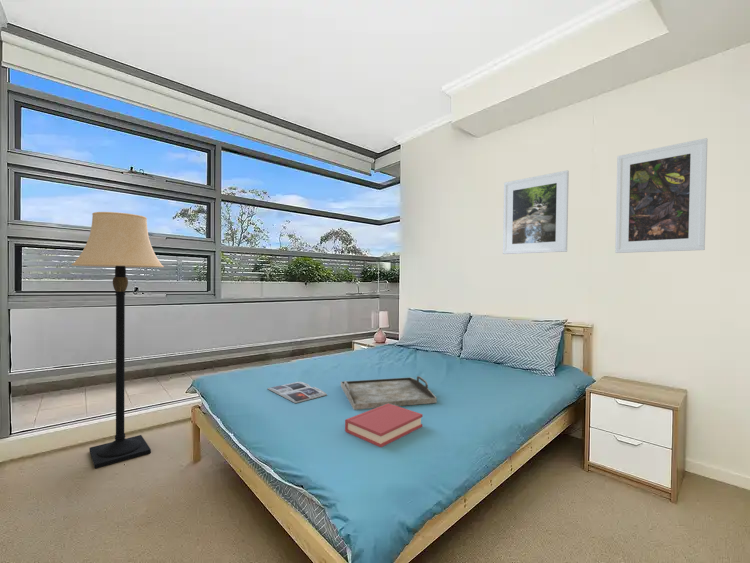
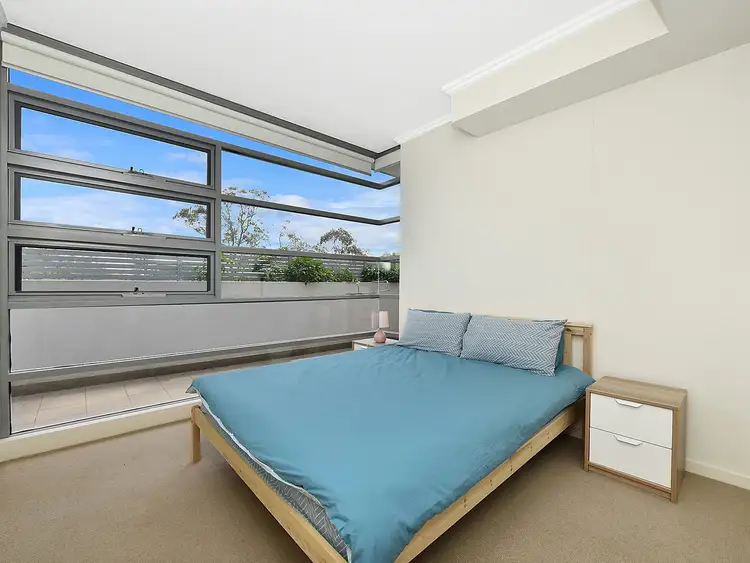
- serving tray [340,375,438,411]
- magazine [267,381,328,404]
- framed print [502,169,570,255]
- lamp [70,211,165,469]
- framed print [614,137,708,254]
- hardback book [344,403,423,448]
